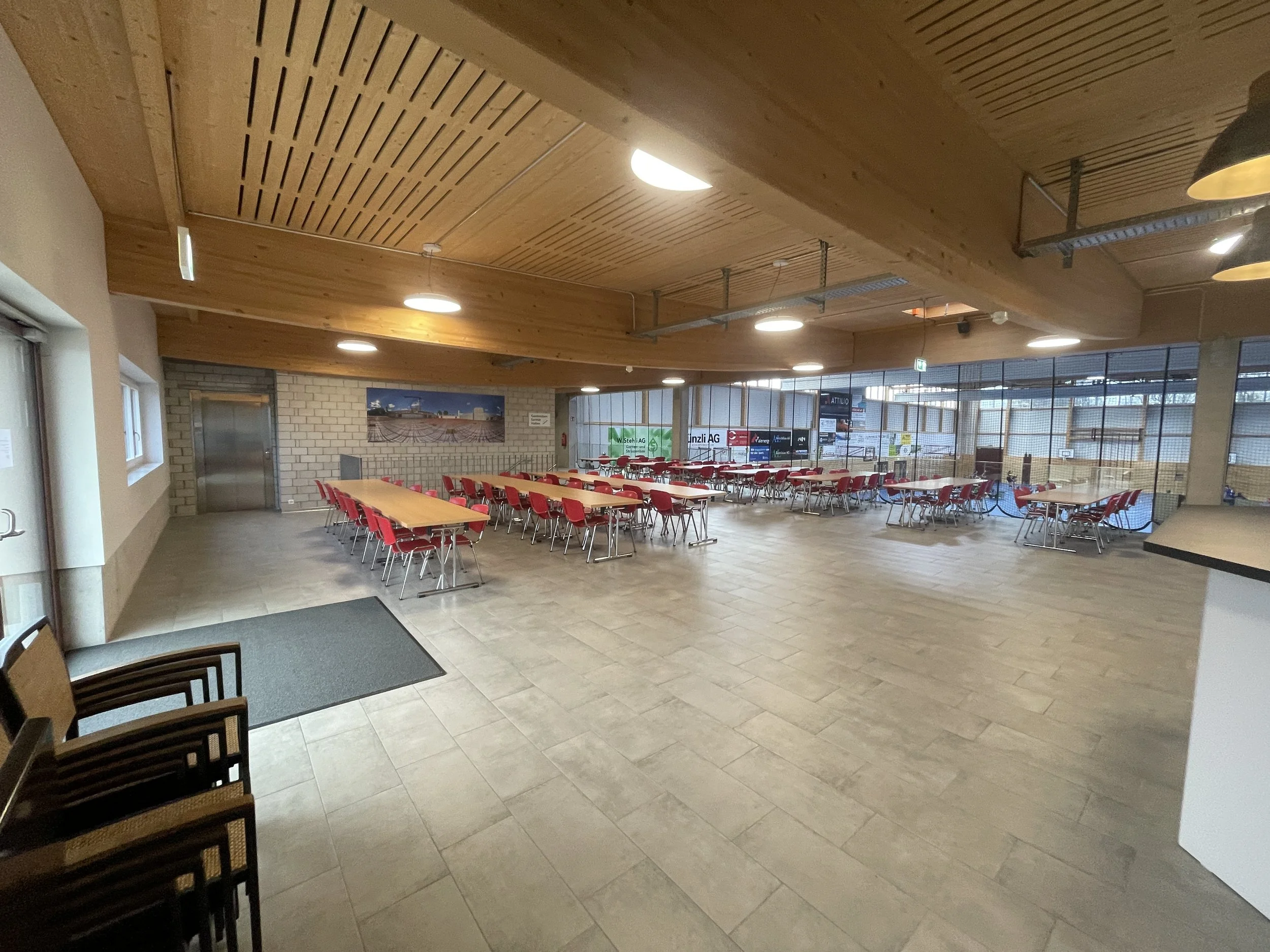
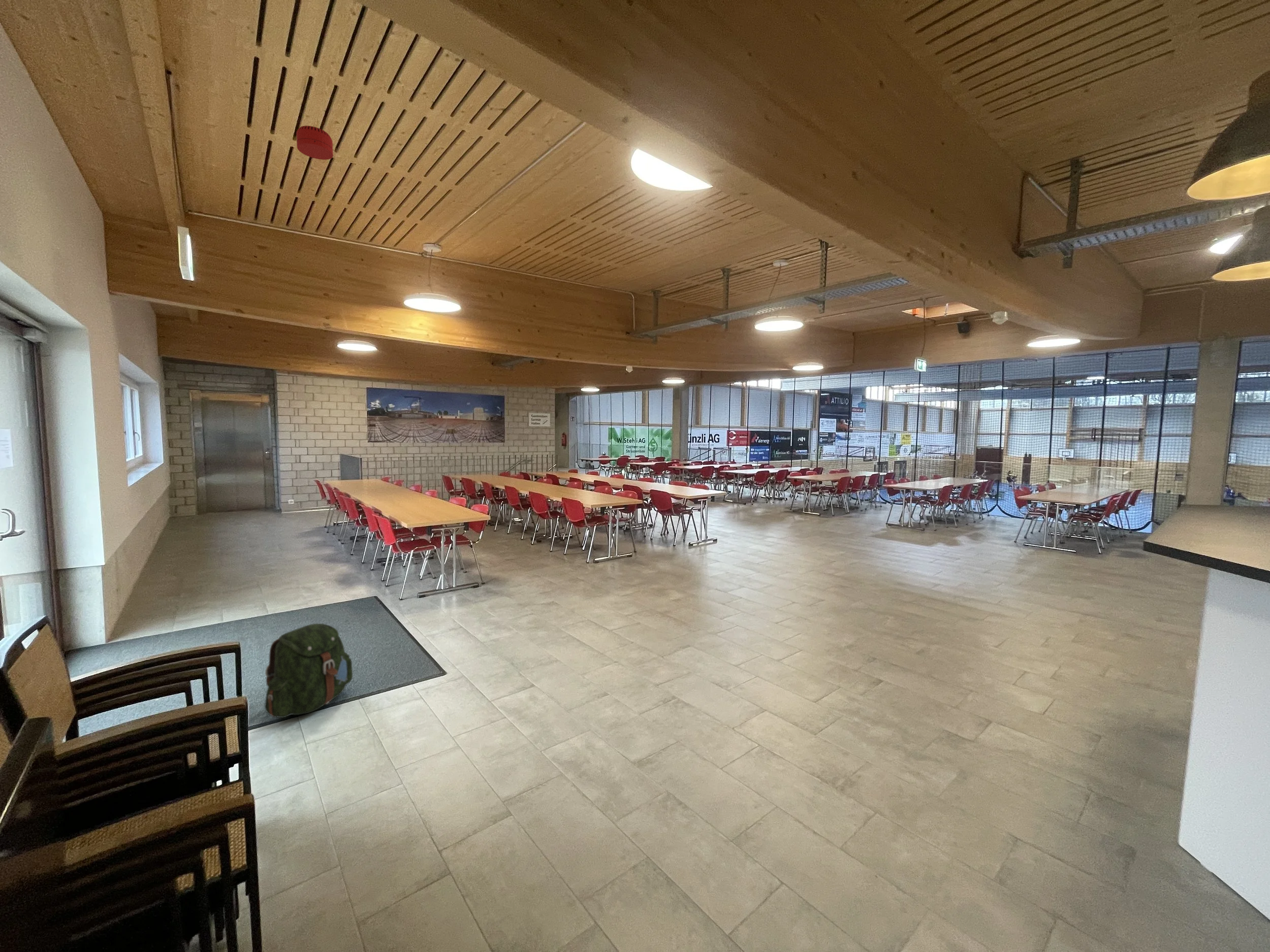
+ backpack [264,623,353,718]
+ smoke detector [296,125,334,160]
